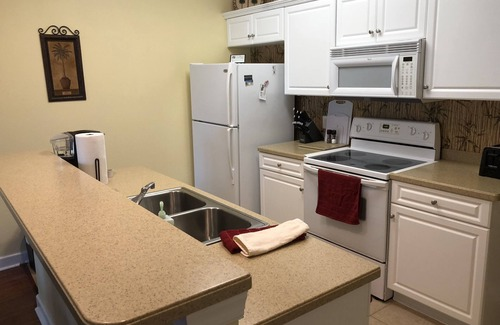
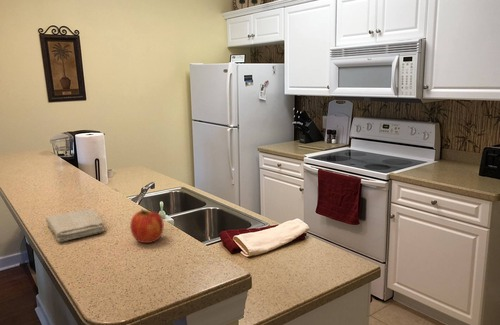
+ fruit [129,208,165,244]
+ washcloth [45,208,105,243]
